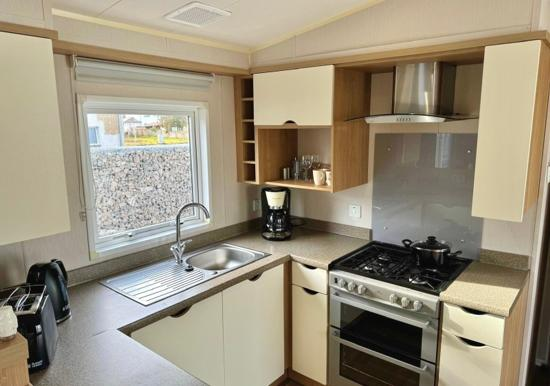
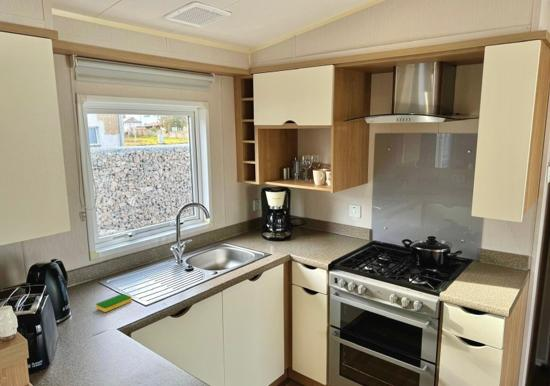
+ dish sponge [95,293,133,313]
